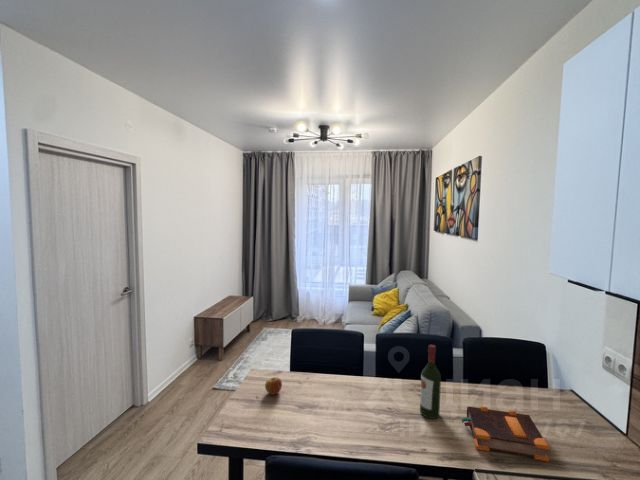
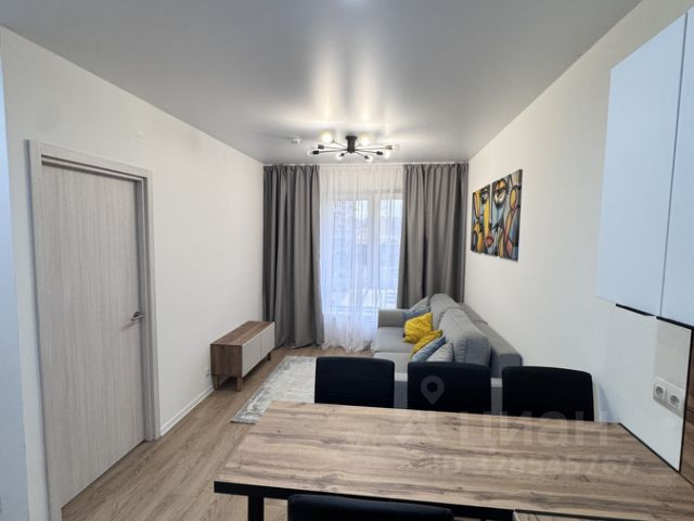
- apple [264,376,283,396]
- wine bottle [419,344,442,420]
- bible [460,405,551,463]
